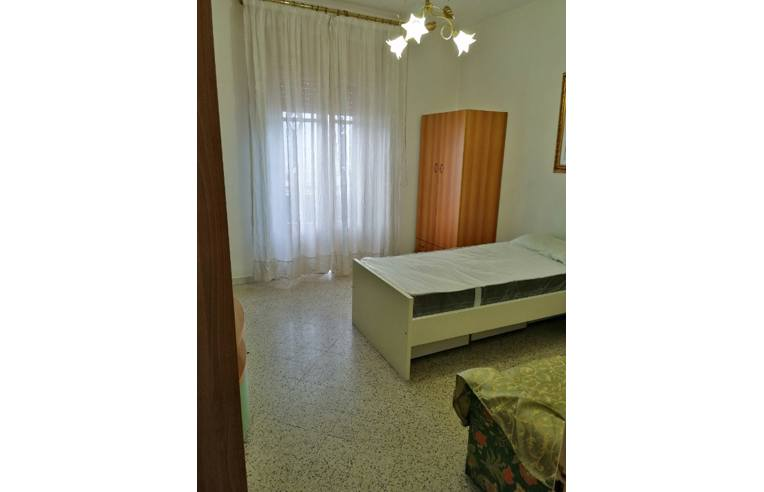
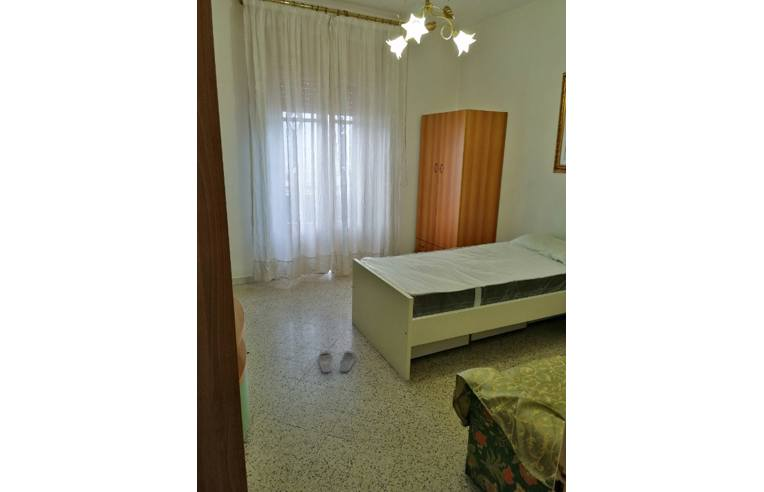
+ slippers [317,350,357,373]
